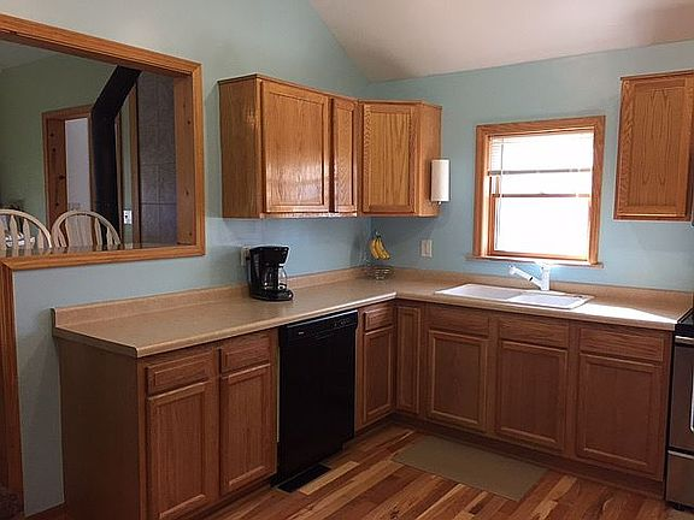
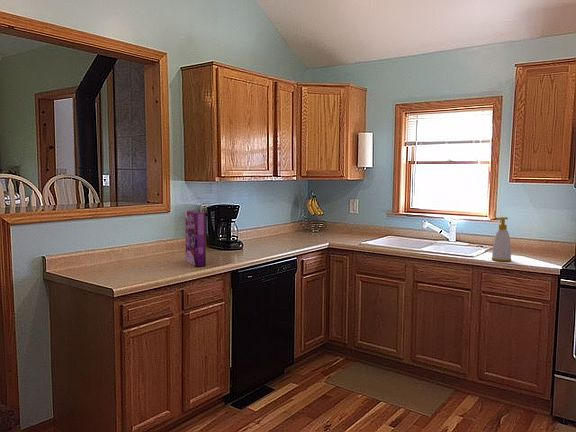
+ soap bottle [491,216,512,262]
+ cereal box [184,210,207,268]
